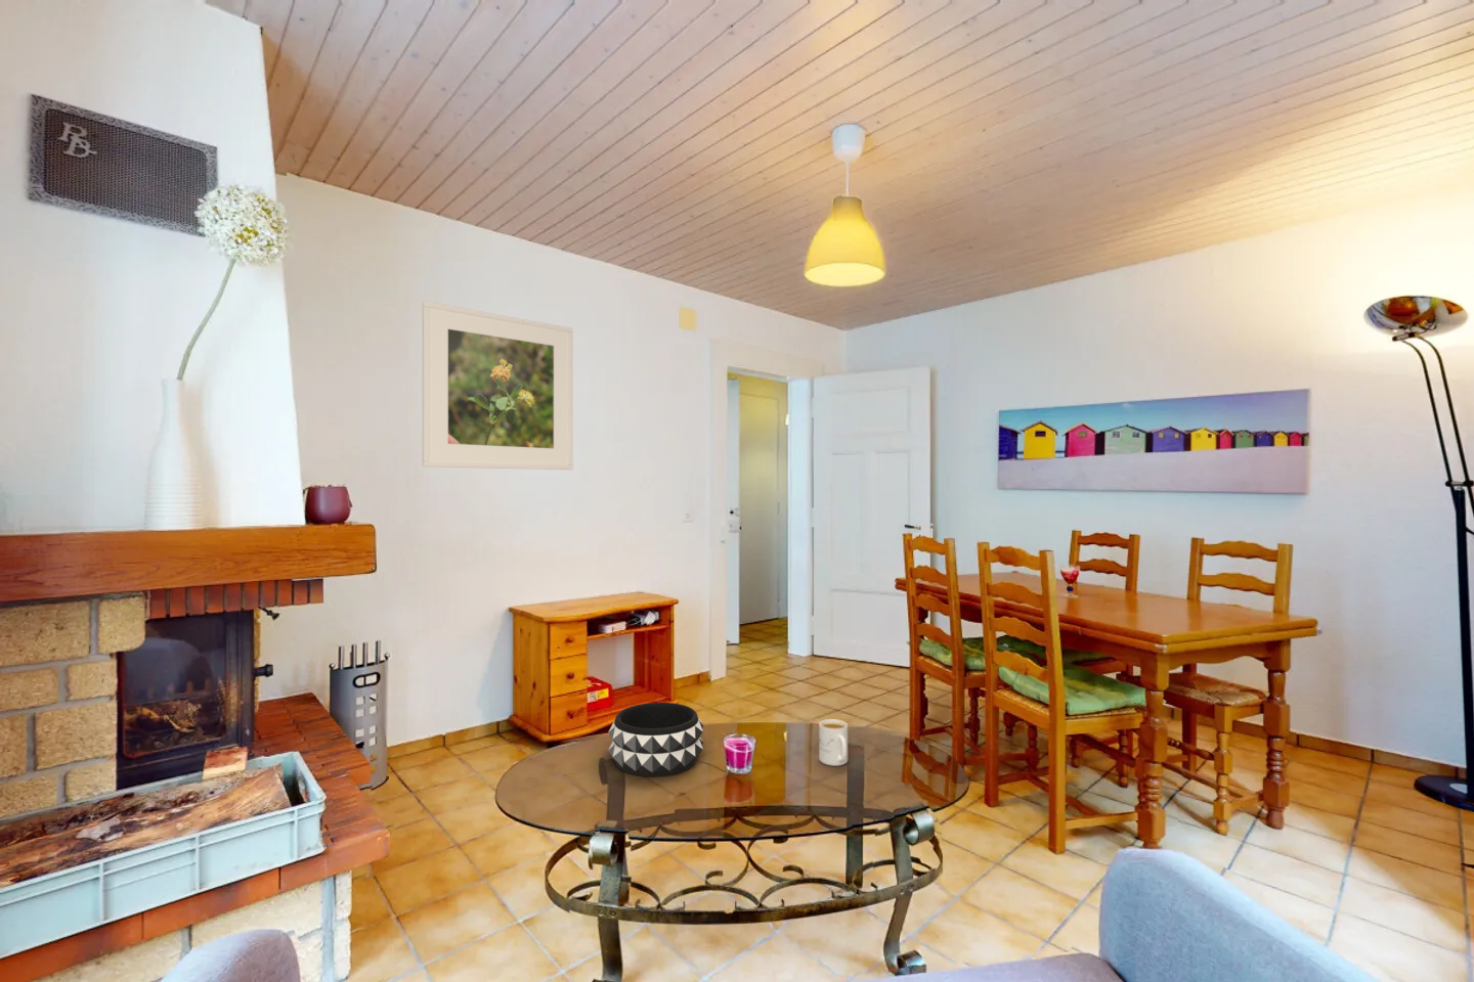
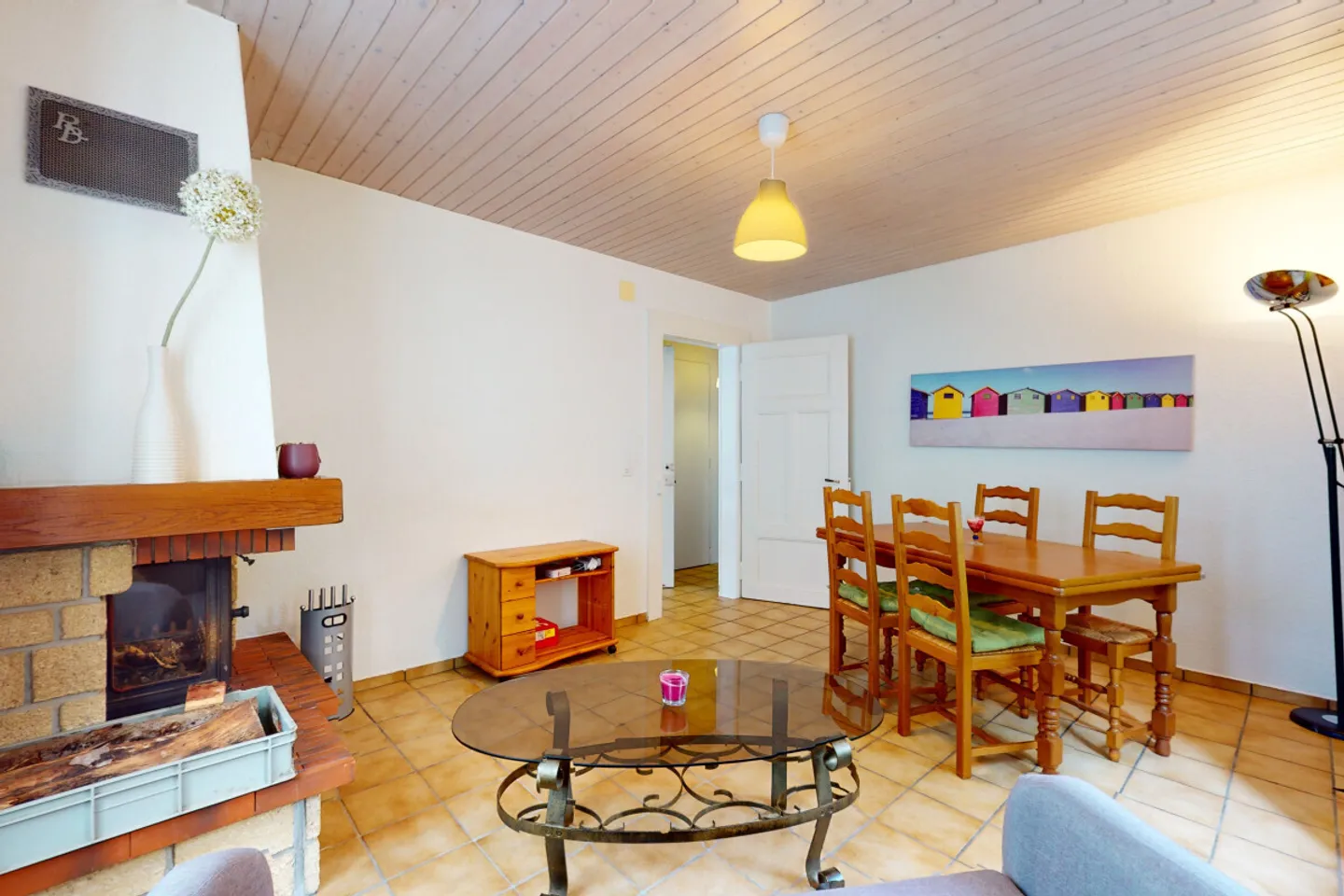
- decorative bowl [606,701,704,777]
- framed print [422,299,575,470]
- mug [818,718,849,767]
